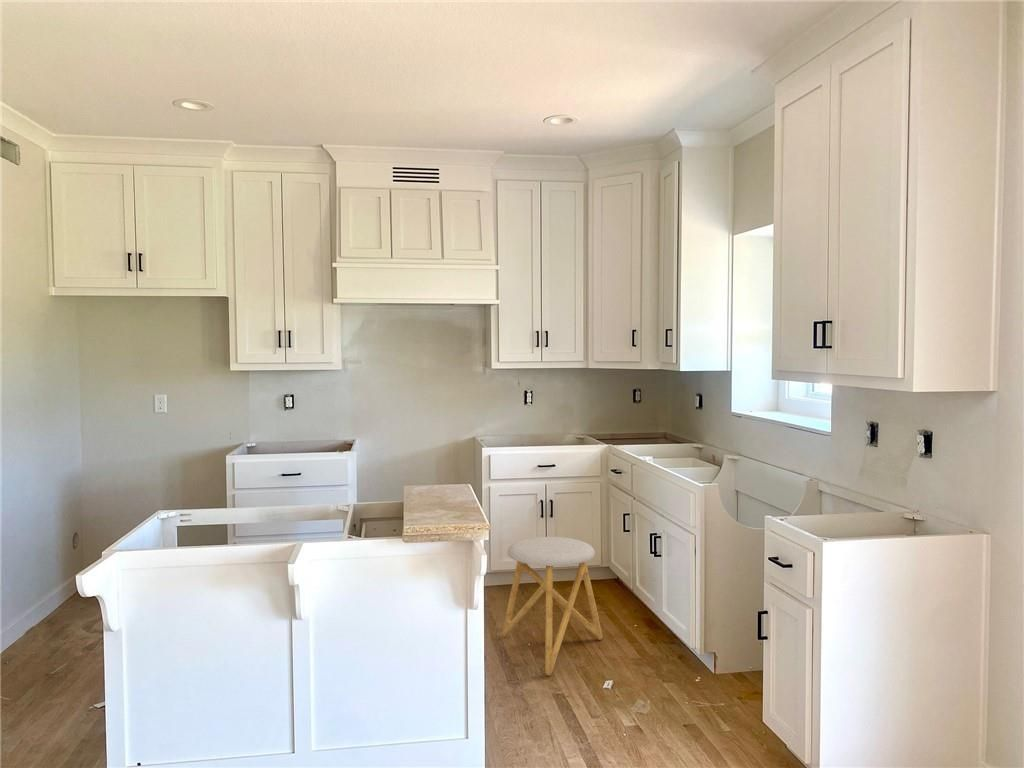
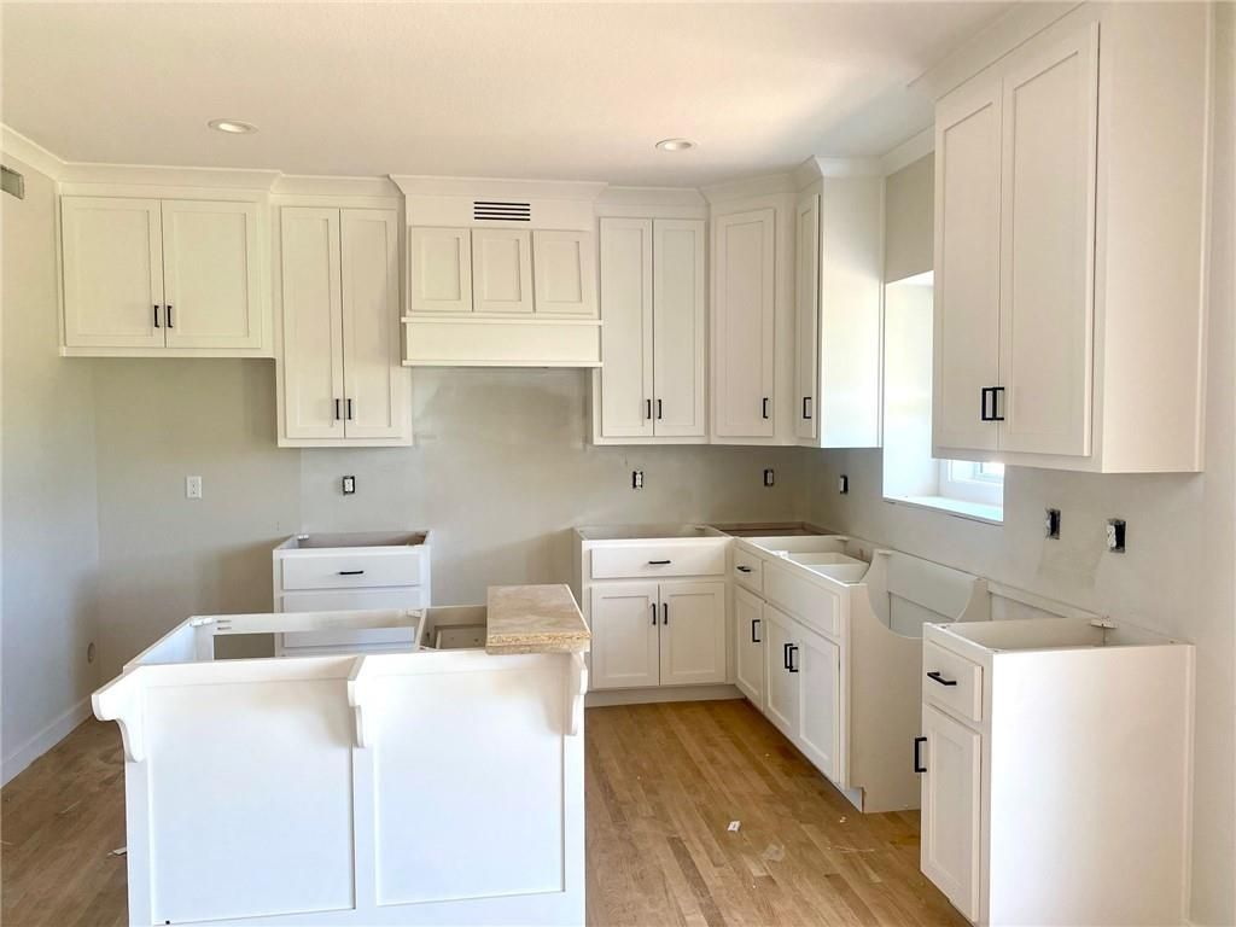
- stool [501,536,604,677]
